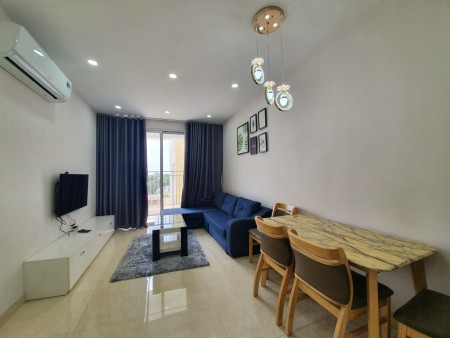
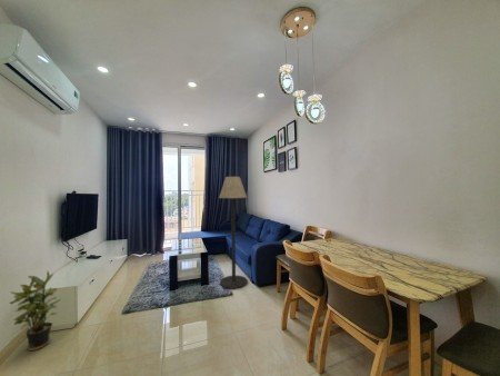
+ potted plant [8,270,62,353]
+ floor lamp [218,176,249,290]
